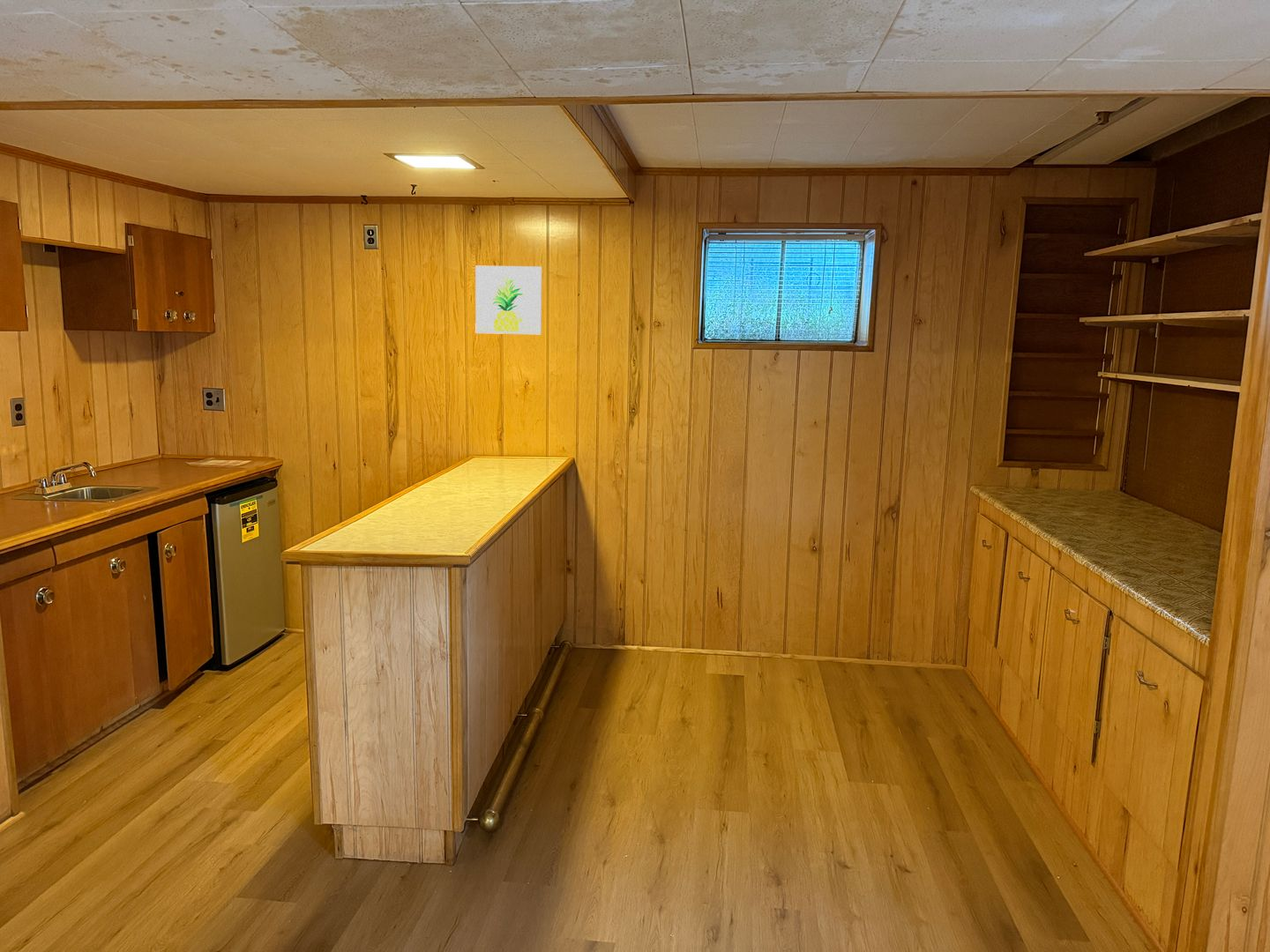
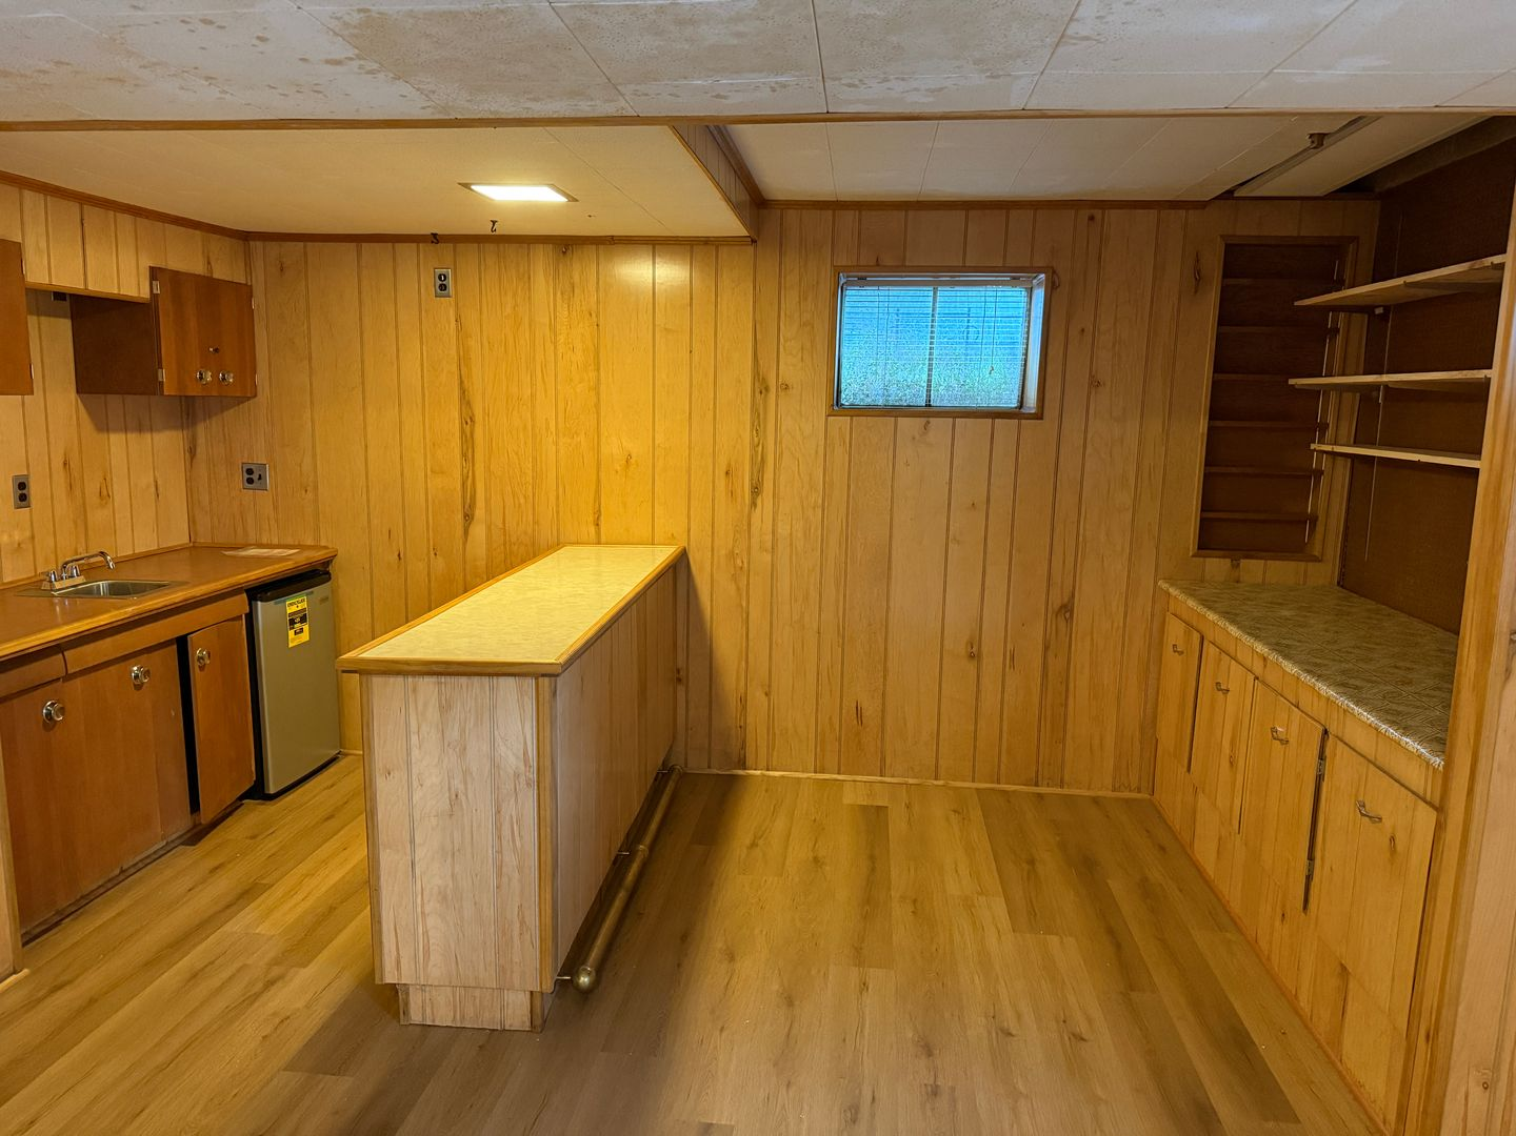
- wall art [474,265,542,335]
